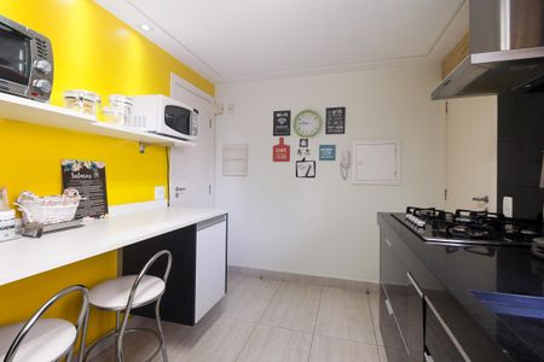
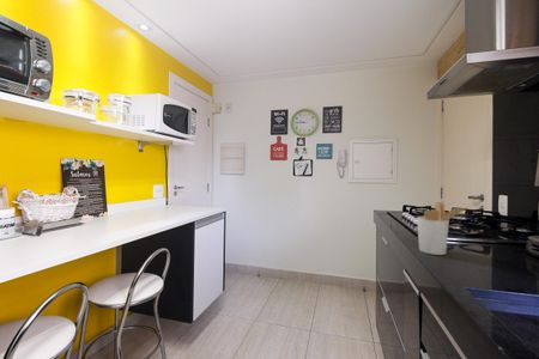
+ utensil holder [416,201,470,256]
